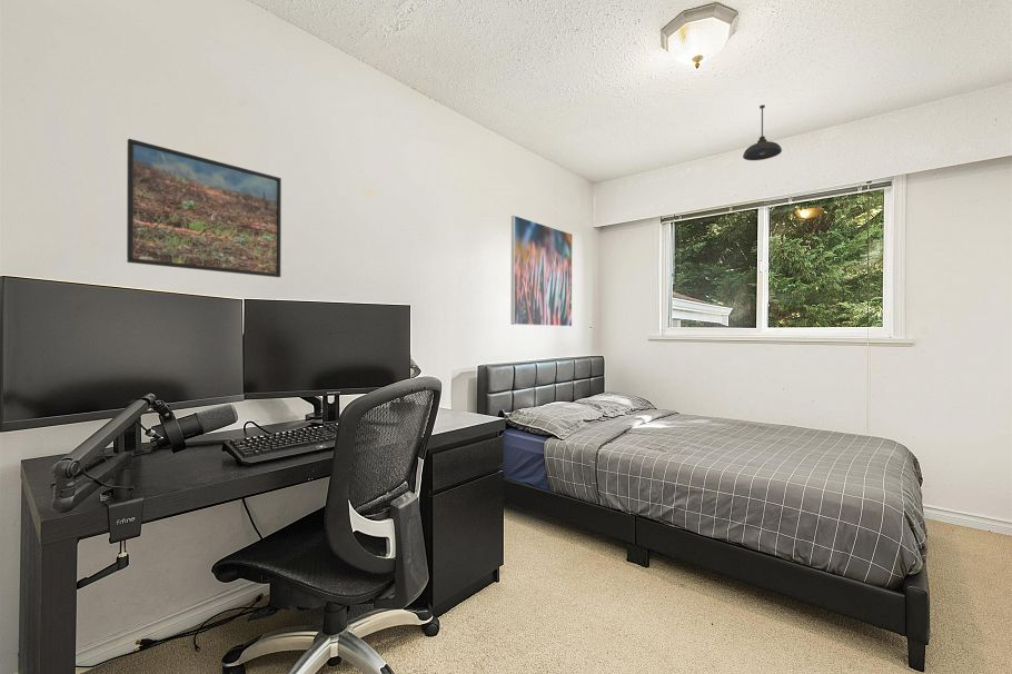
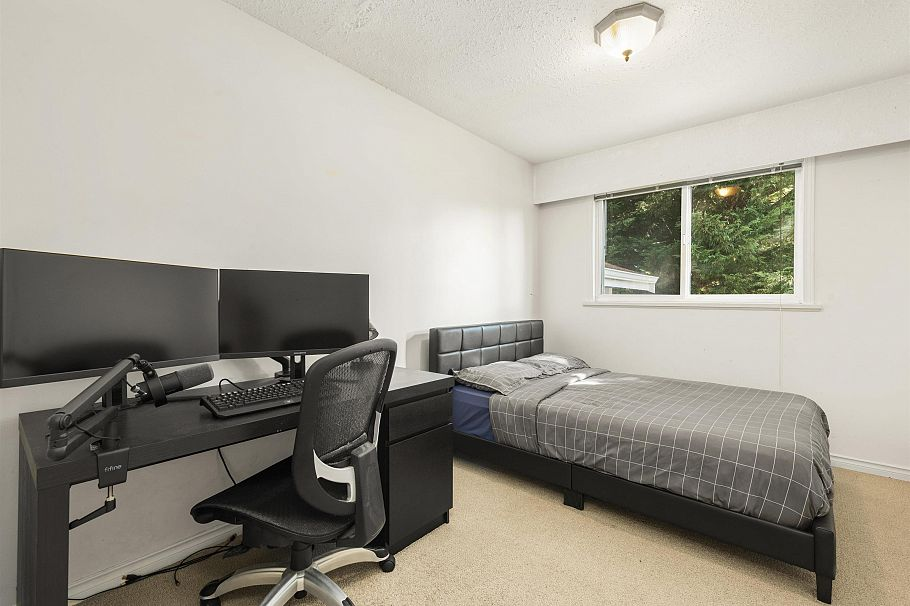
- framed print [126,138,282,278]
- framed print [510,215,574,328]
- pendant light [742,103,783,161]
